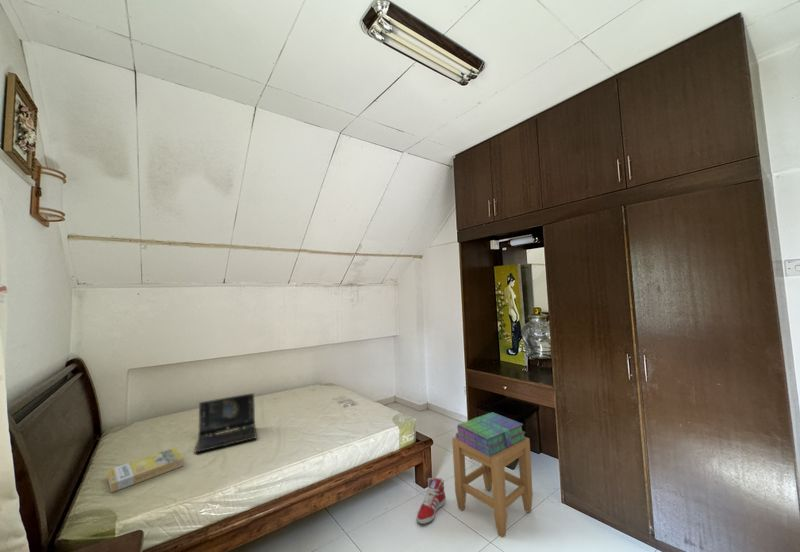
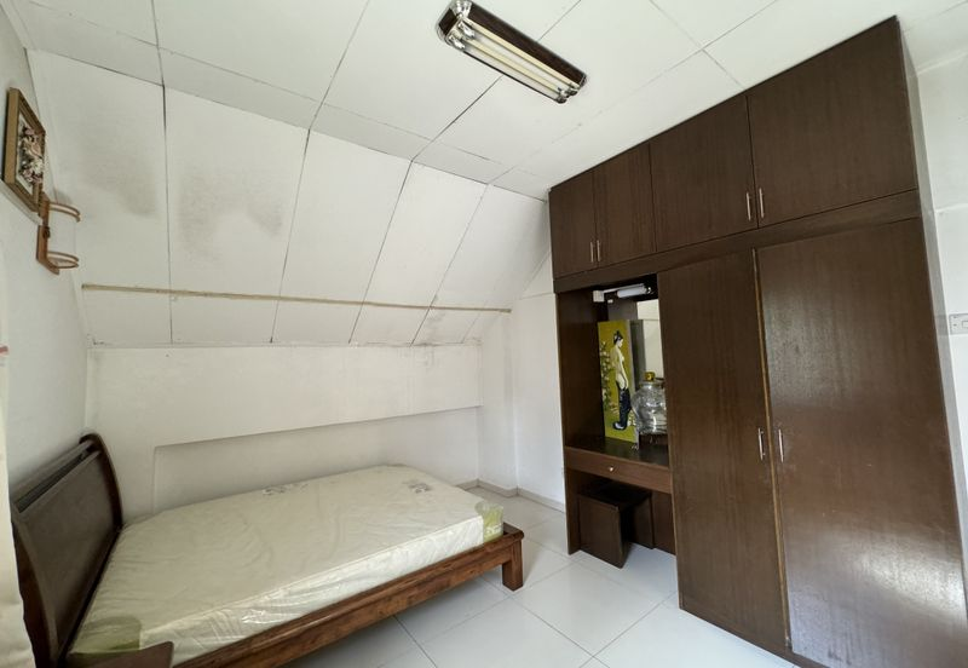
- book [106,447,185,494]
- stack of books [455,411,527,457]
- sneaker [416,477,447,525]
- laptop computer [193,392,258,454]
- stool [451,435,534,539]
